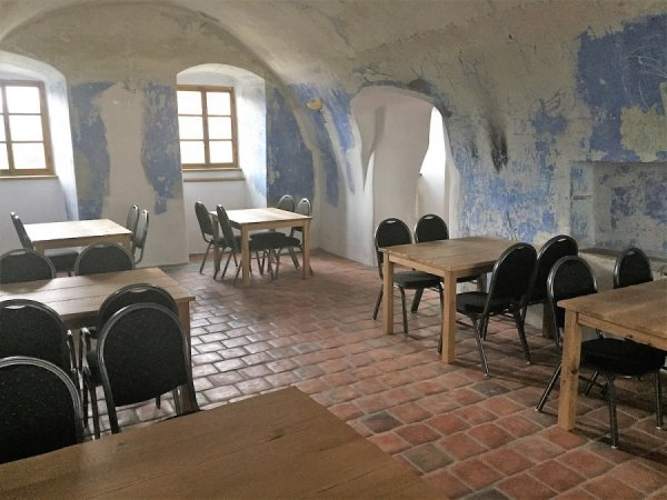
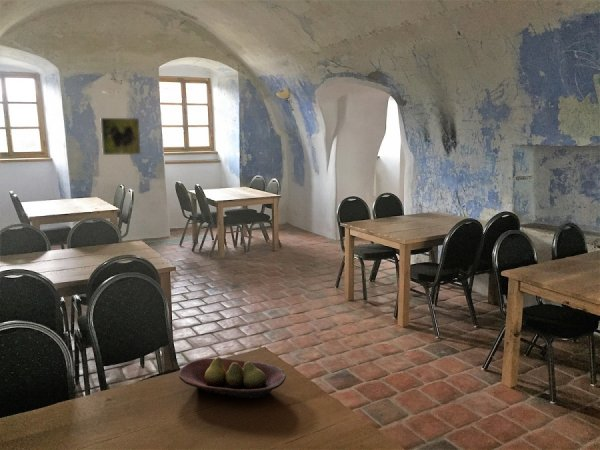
+ fruit bowl [178,356,287,400]
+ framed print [100,117,142,156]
